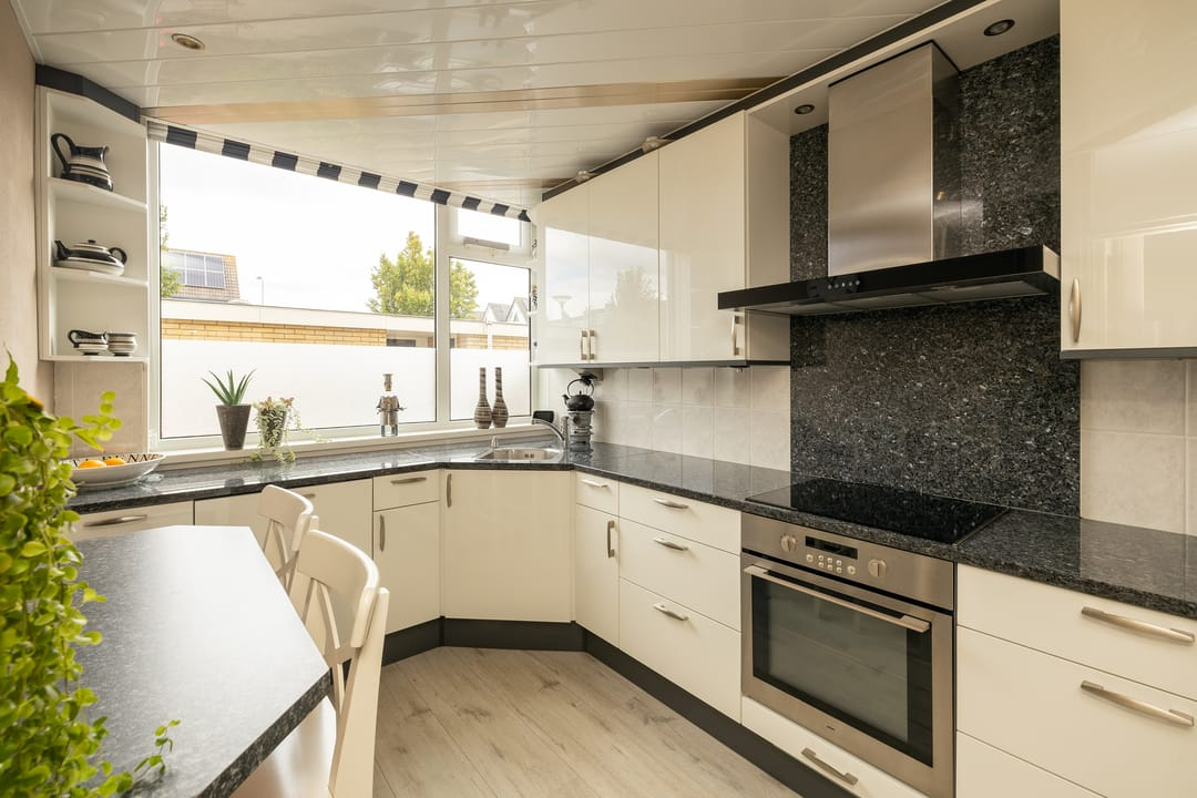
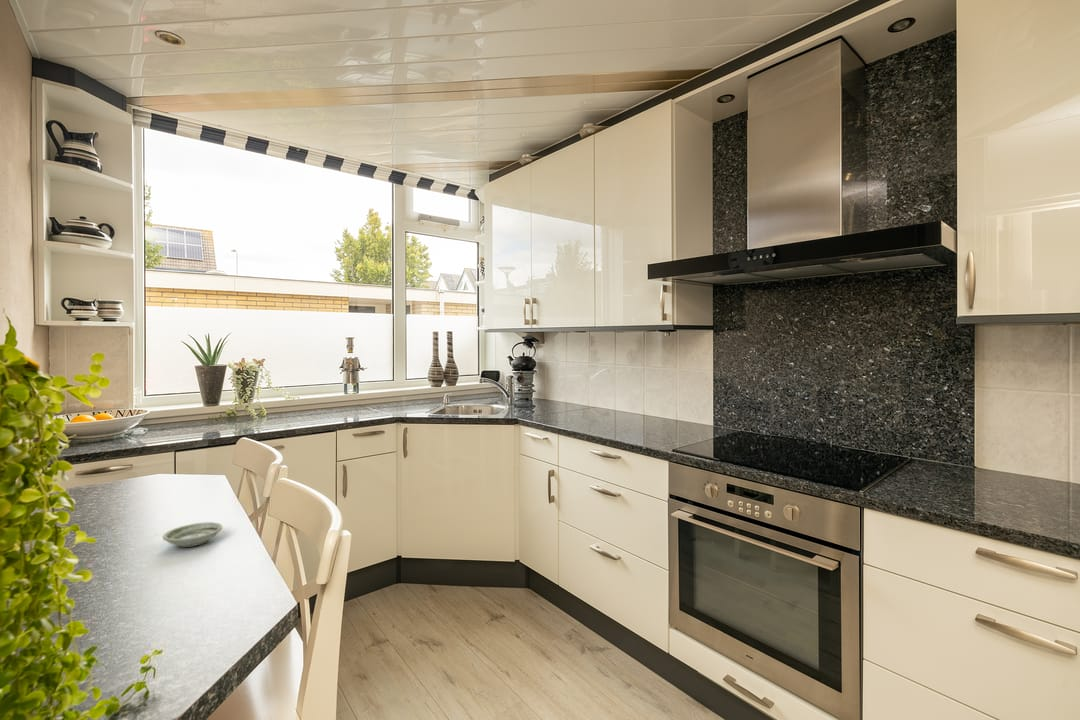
+ saucer [162,521,223,548]
